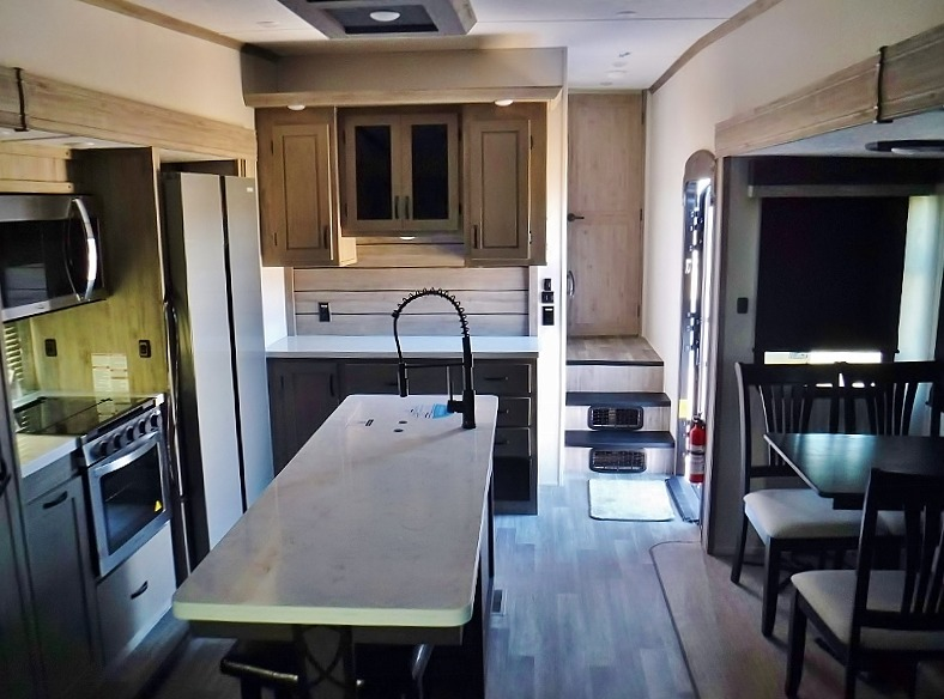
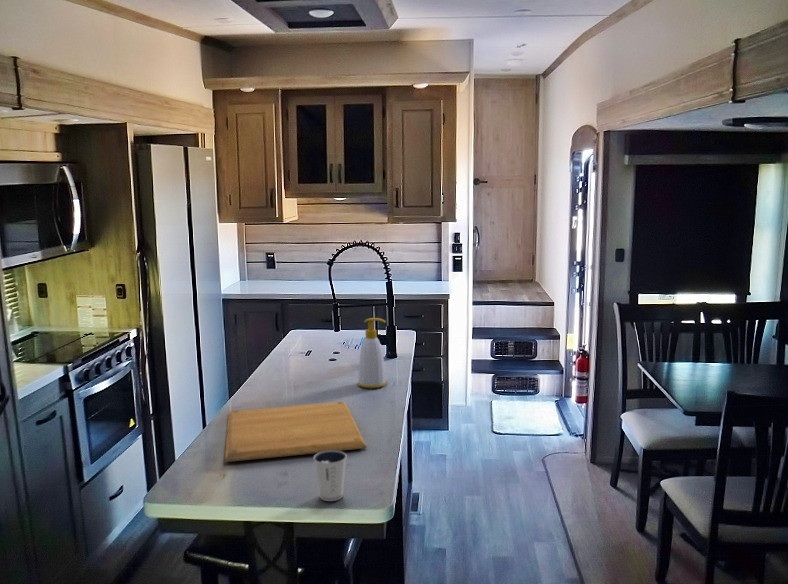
+ chopping board [224,401,368,463]
+ dixie cup [312,450,348,502]
+ soap bottle [357,317,387,389]
